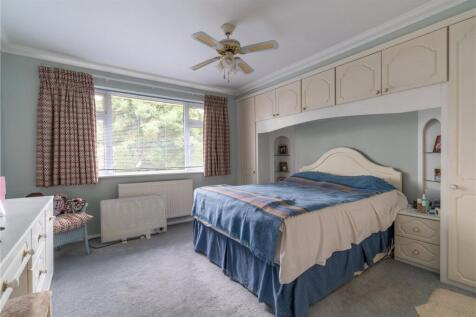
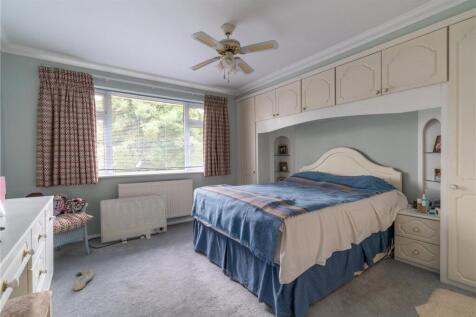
+ shoe [72,269,94,292]
